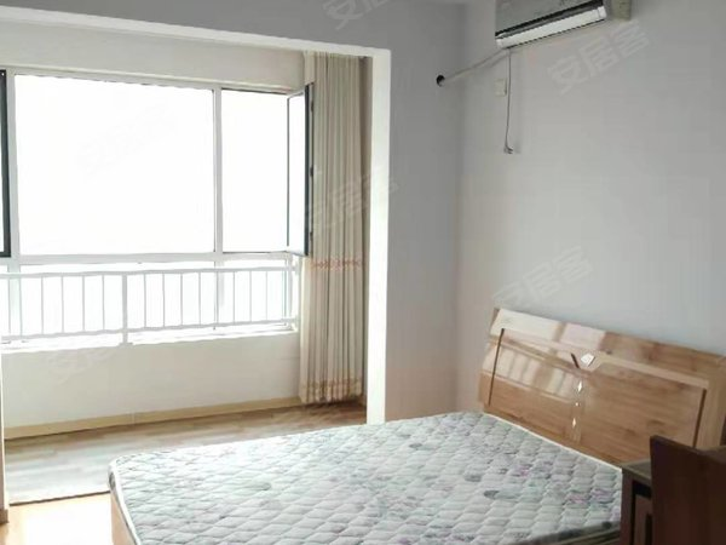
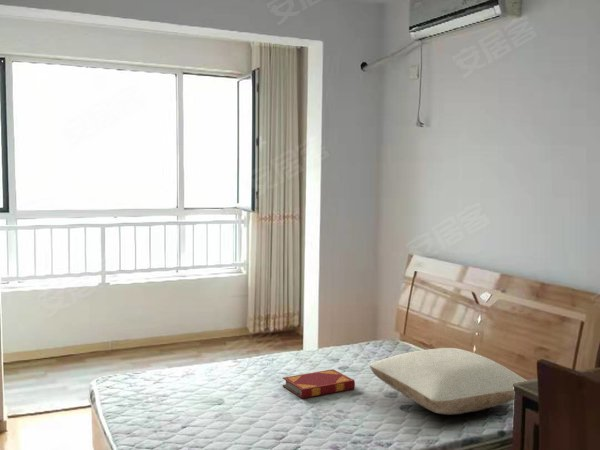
+ pillow [368,347,528,416]
+ hardback book [282,368,356,399]
